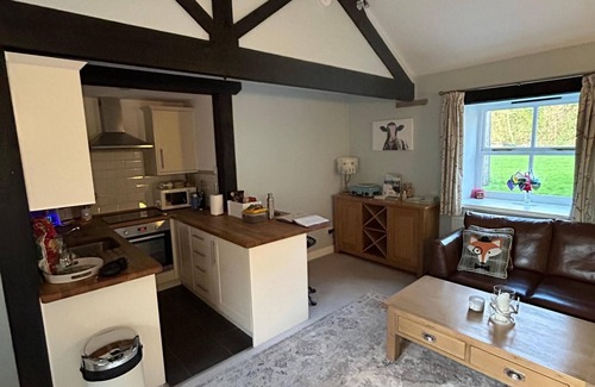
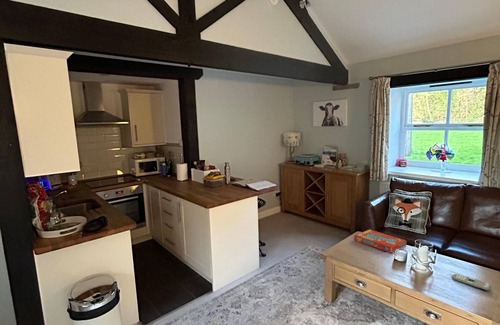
+ snack box [353,228,407,254]
+ remote control [451,273,492,292]
